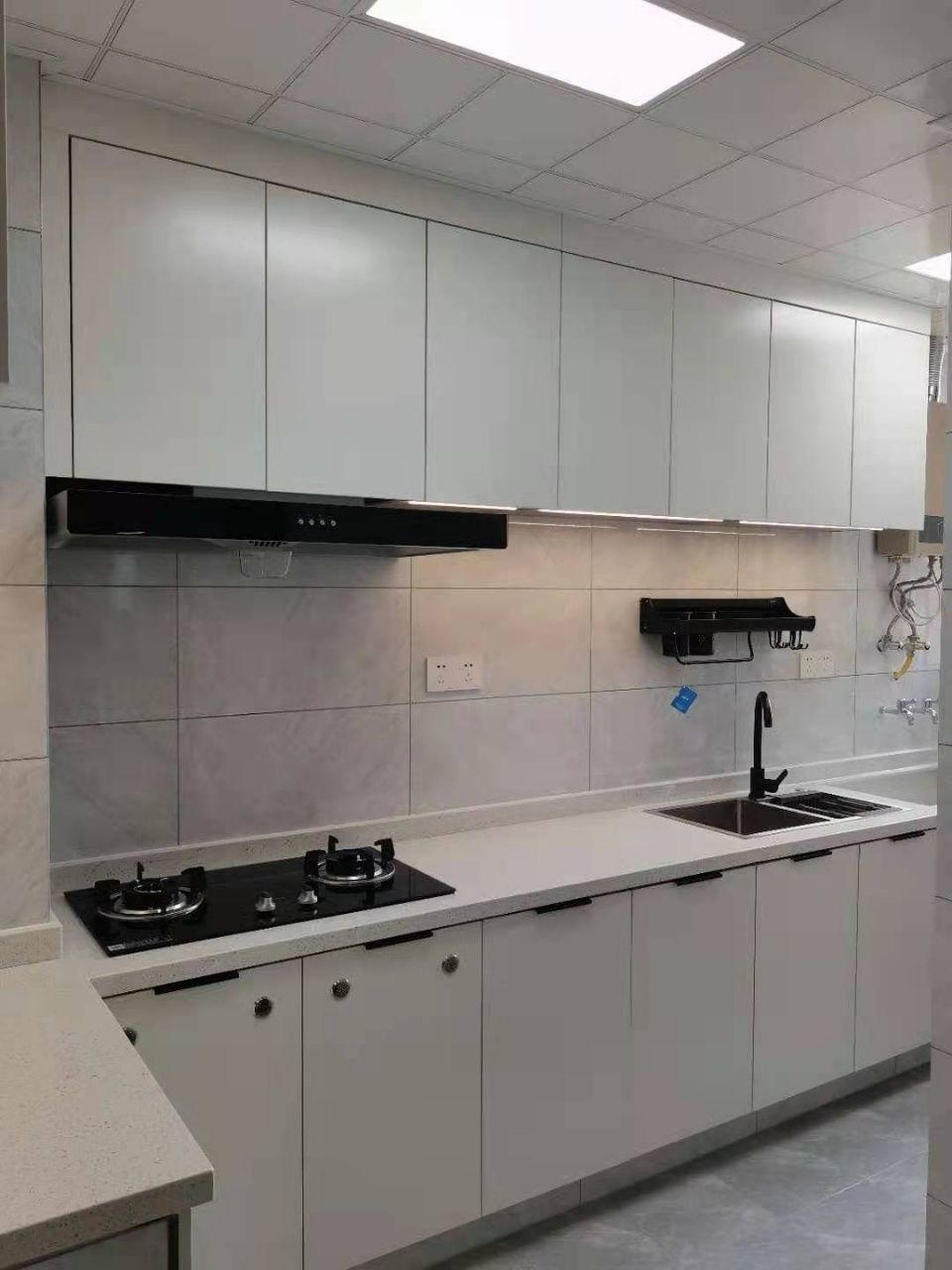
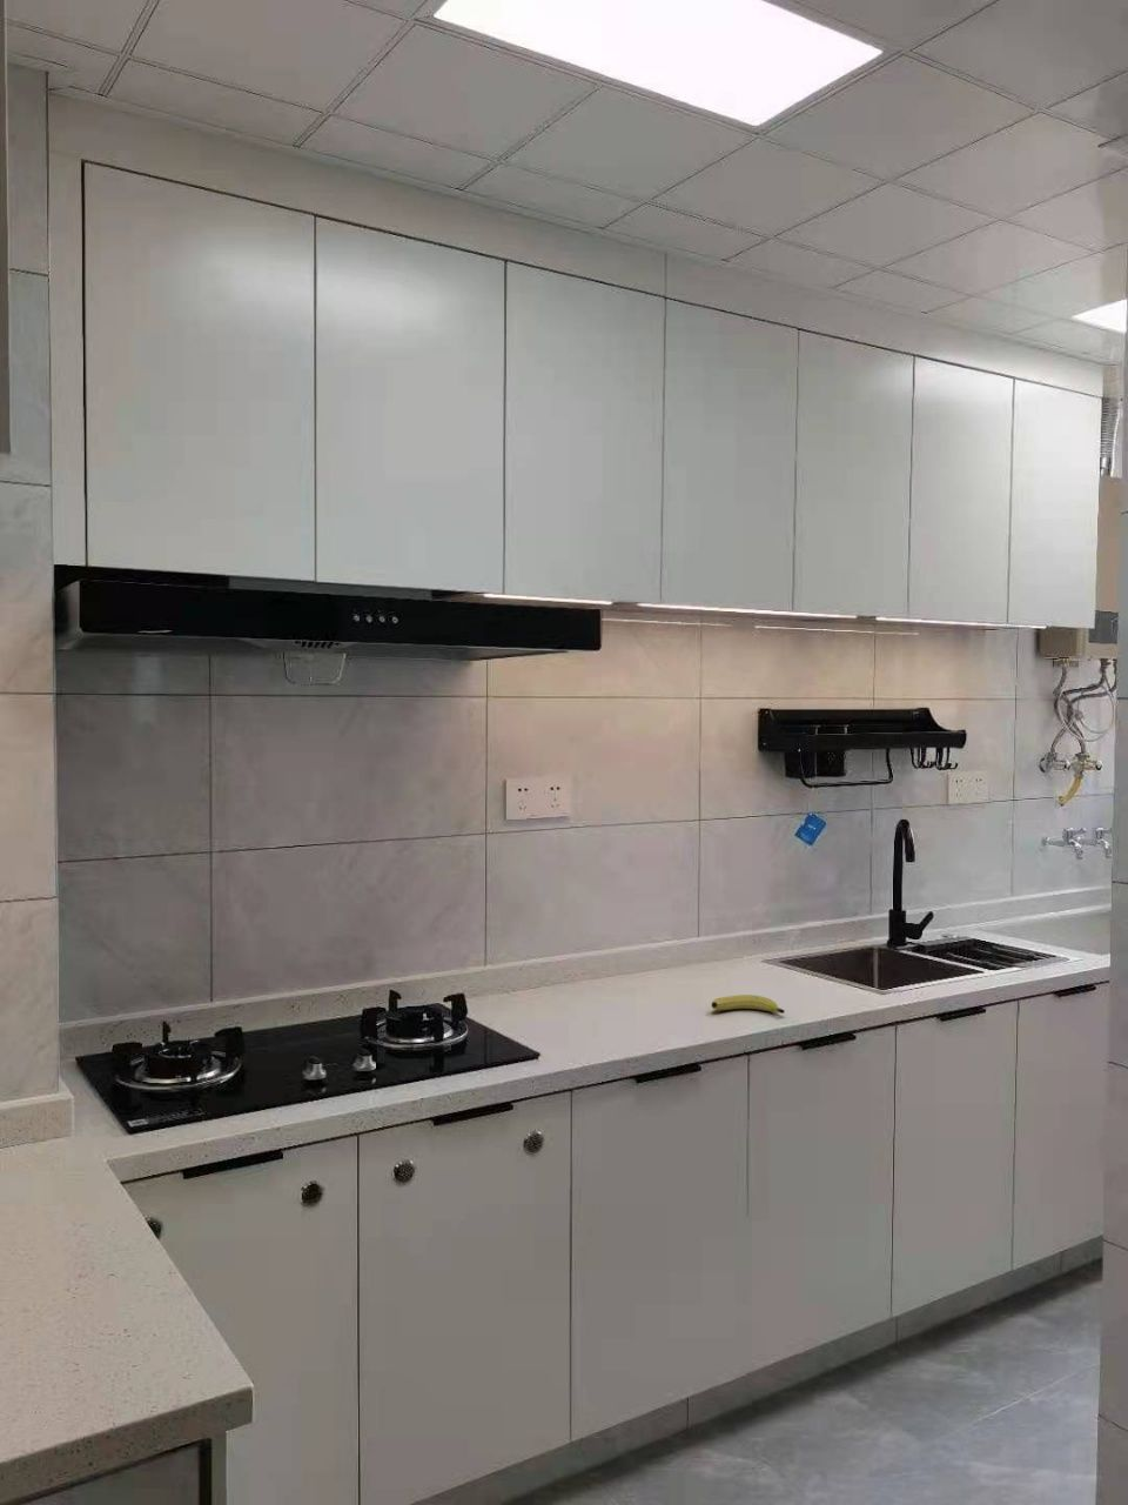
+ fruit [710,993,784,1014]
